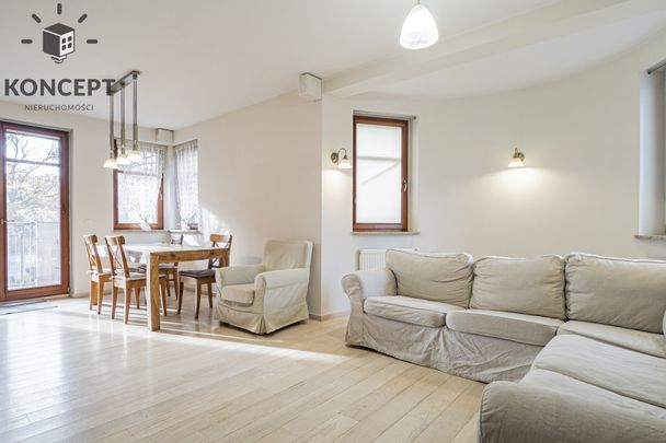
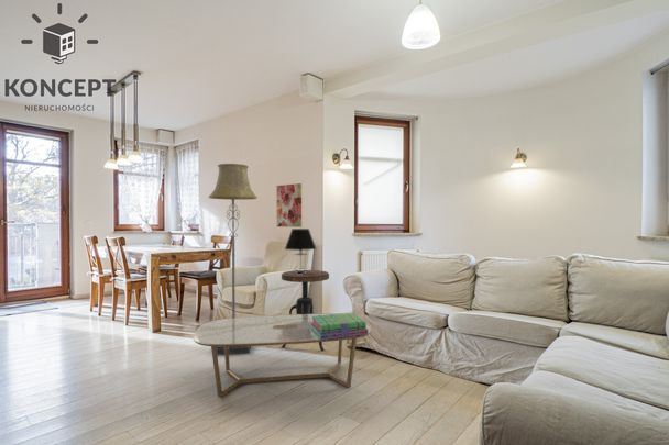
+ stack of books [310,312,369,340]
+ wall art [275,182,303,229]
+ coffee table [191,312,373,398]
+ table lamp [284,227,317,275]
+ floor lamp [208,163,259,355]
+ side table [281,269,330,352]
